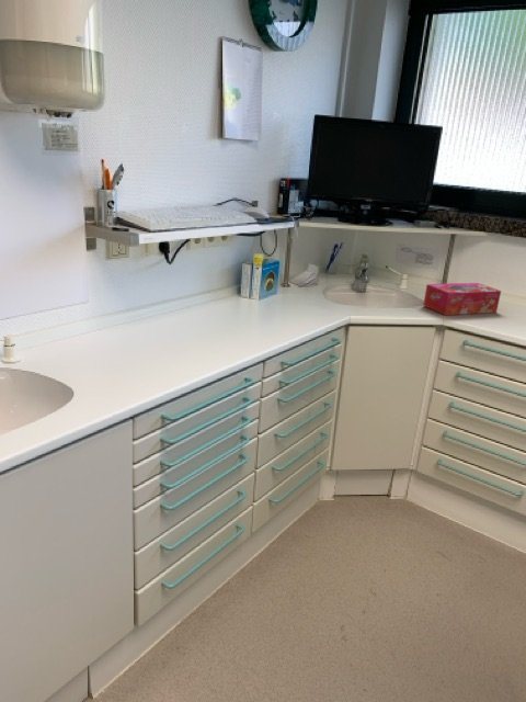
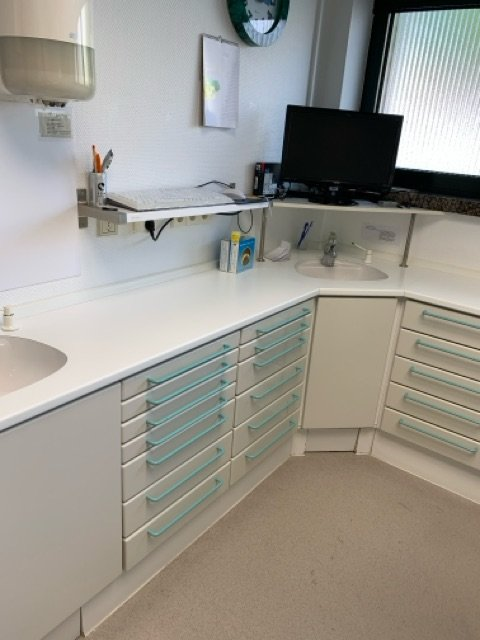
- tissue box [422,282,502,316]
